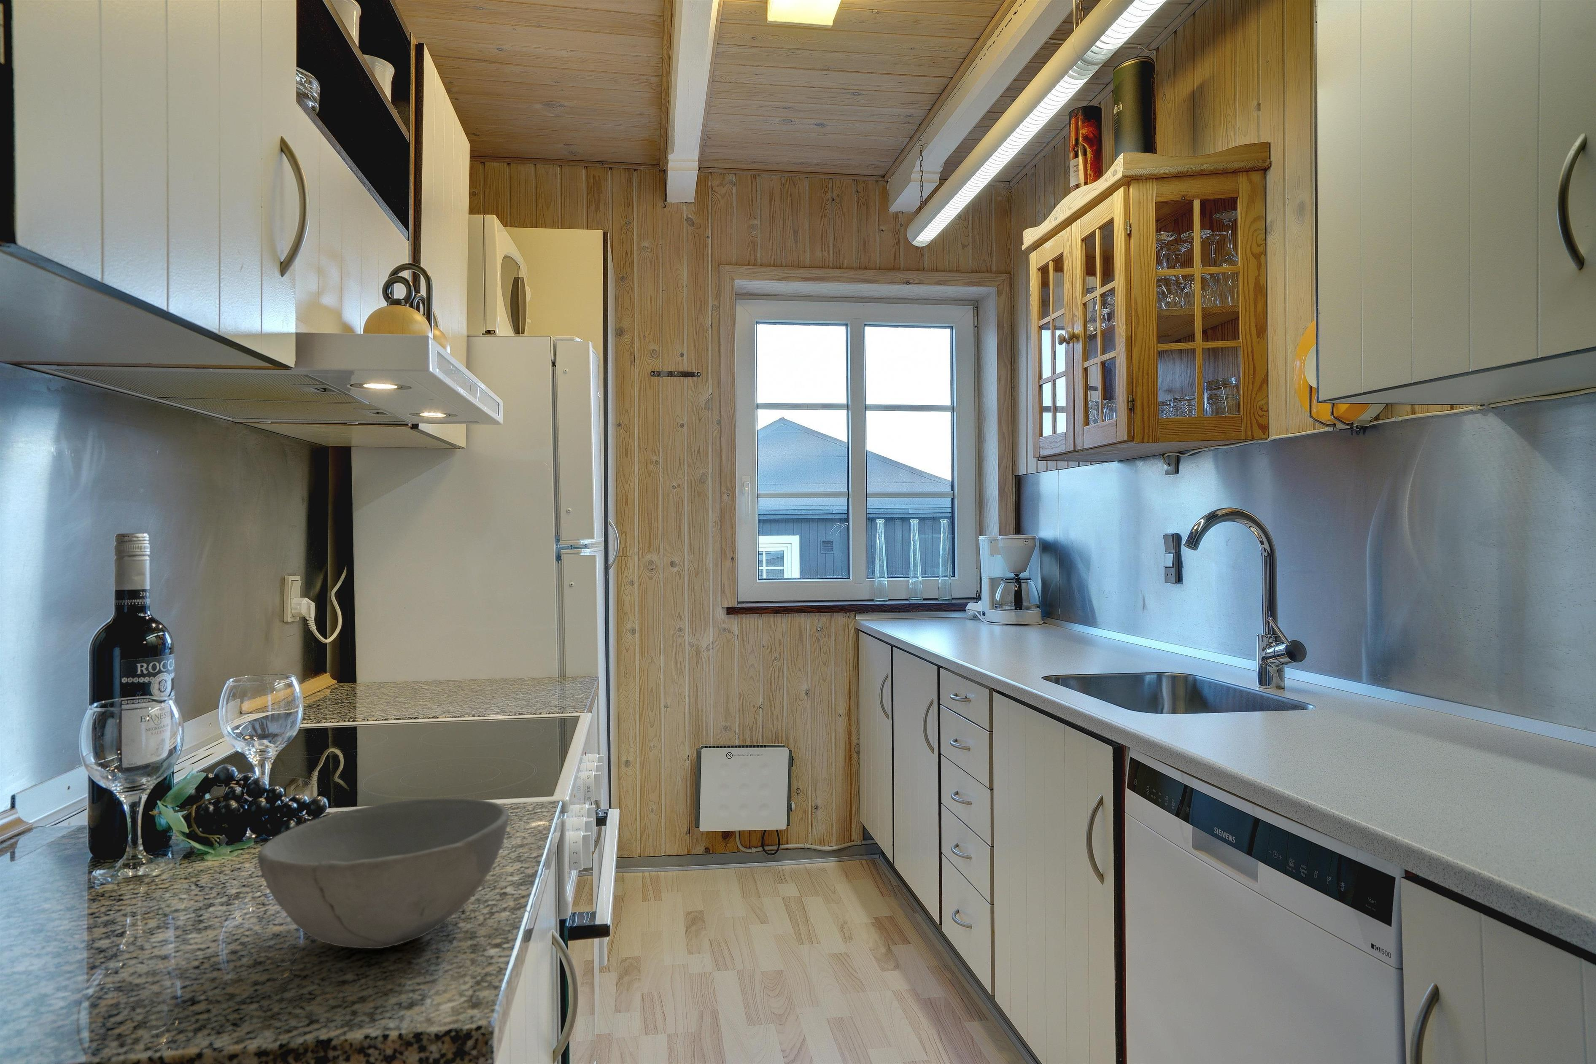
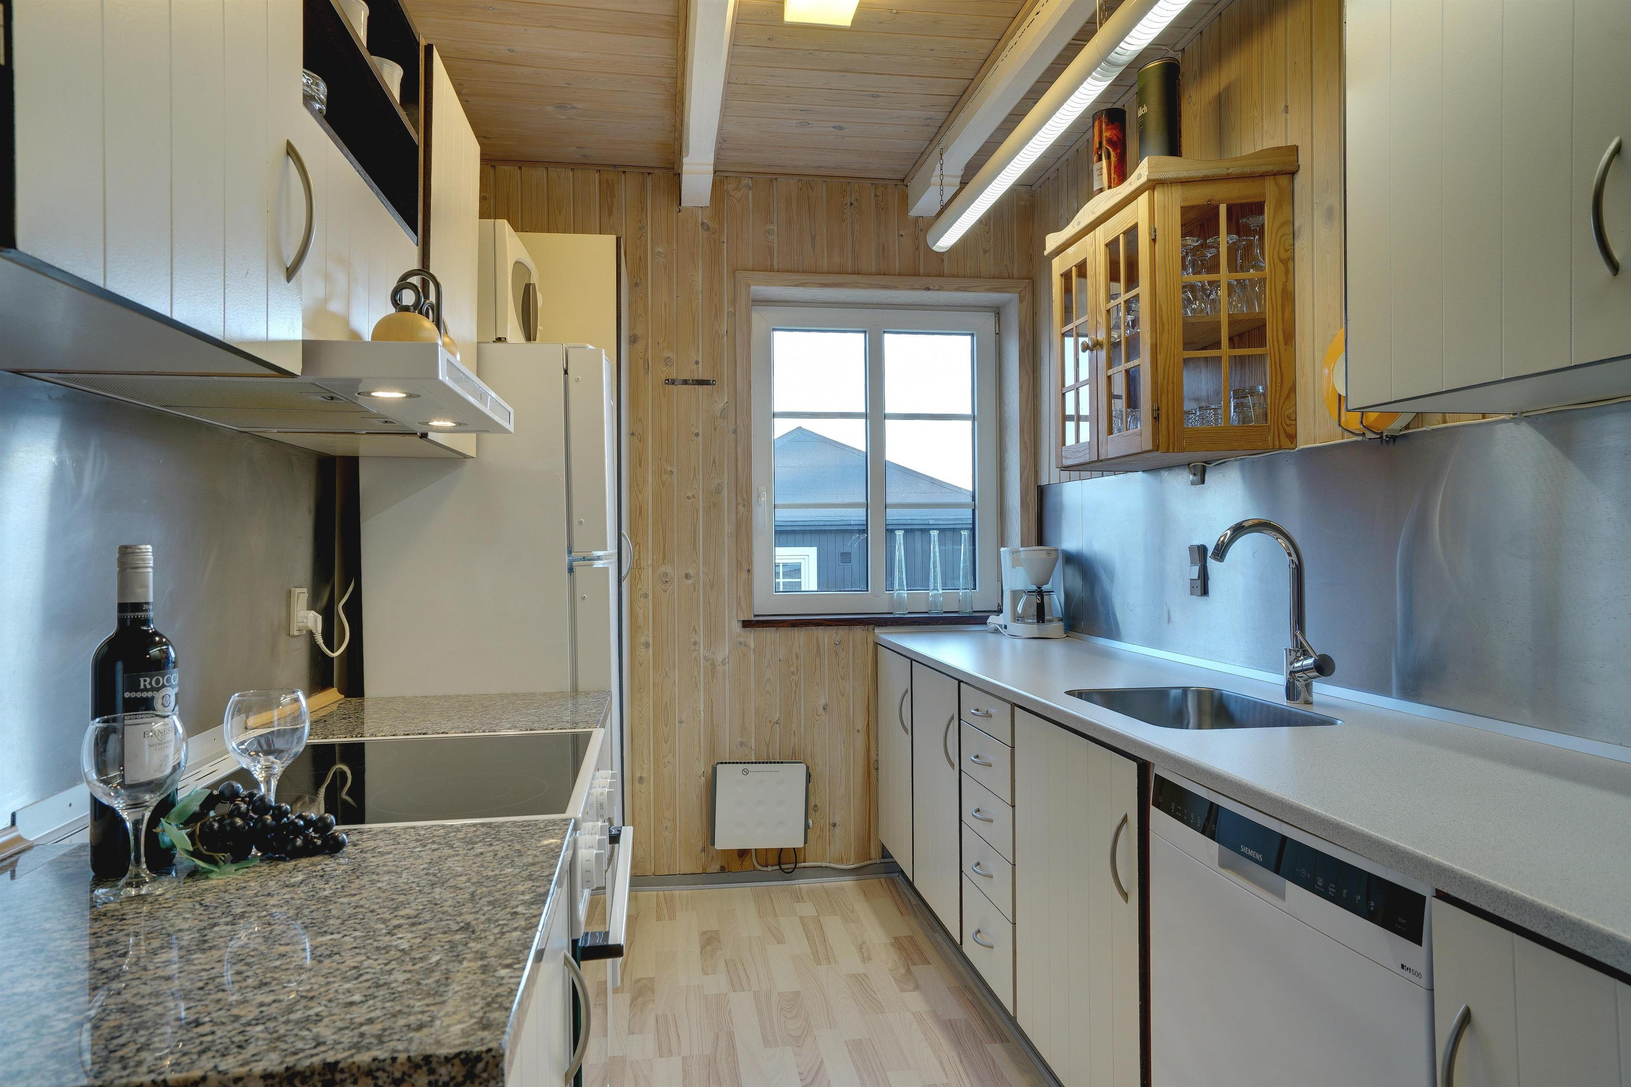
- bowl [258,798,509,949]
